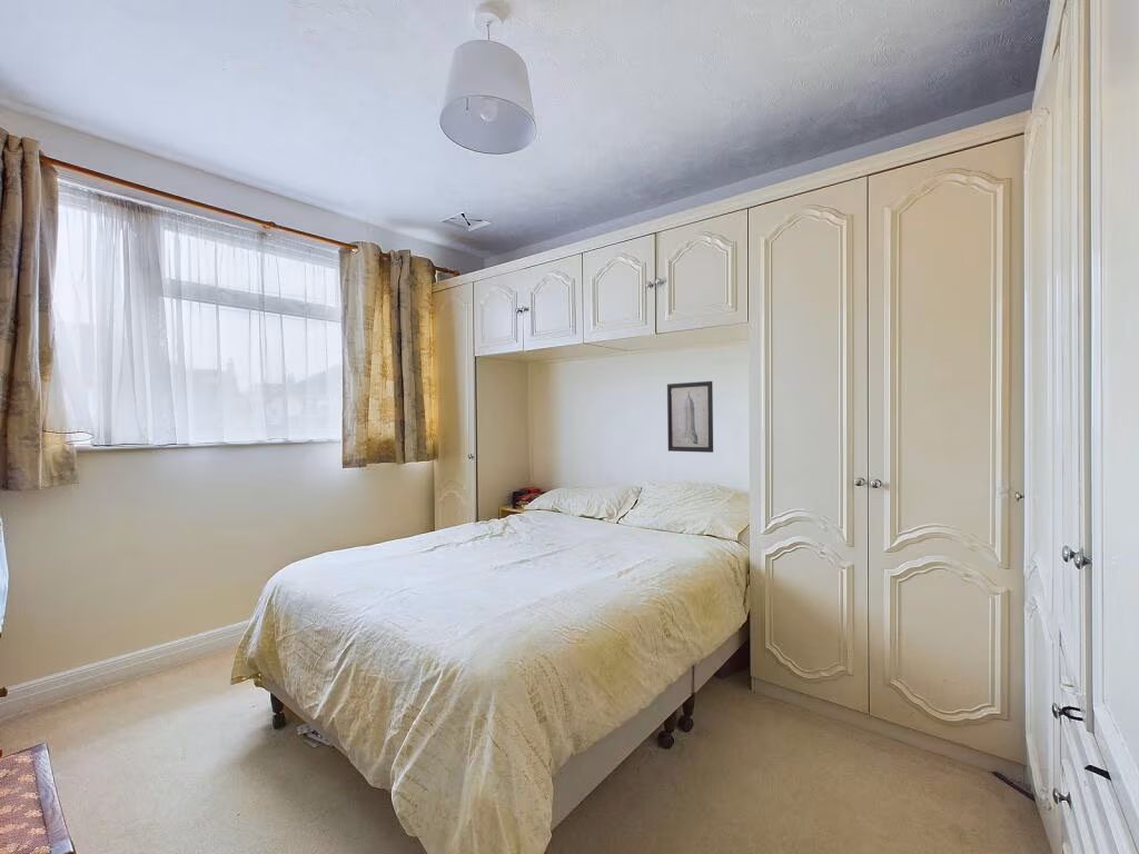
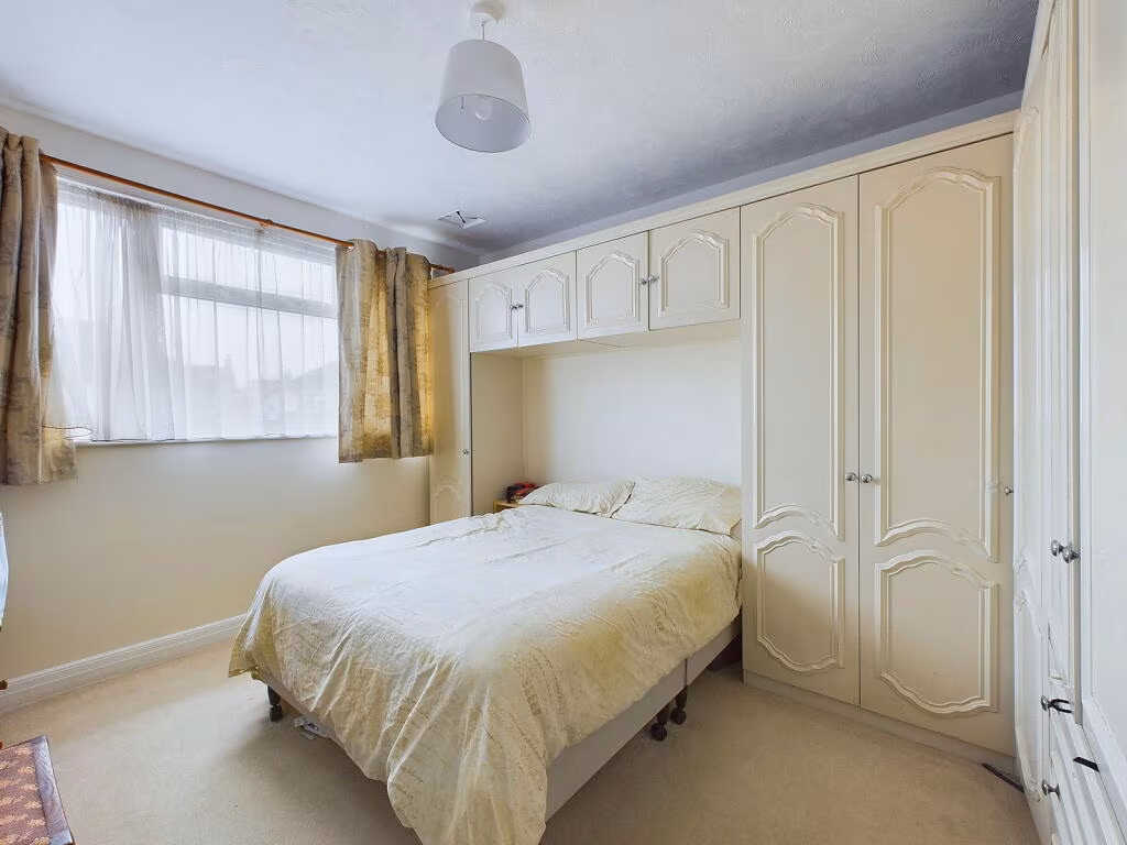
- wall art [666,380,714,454]
